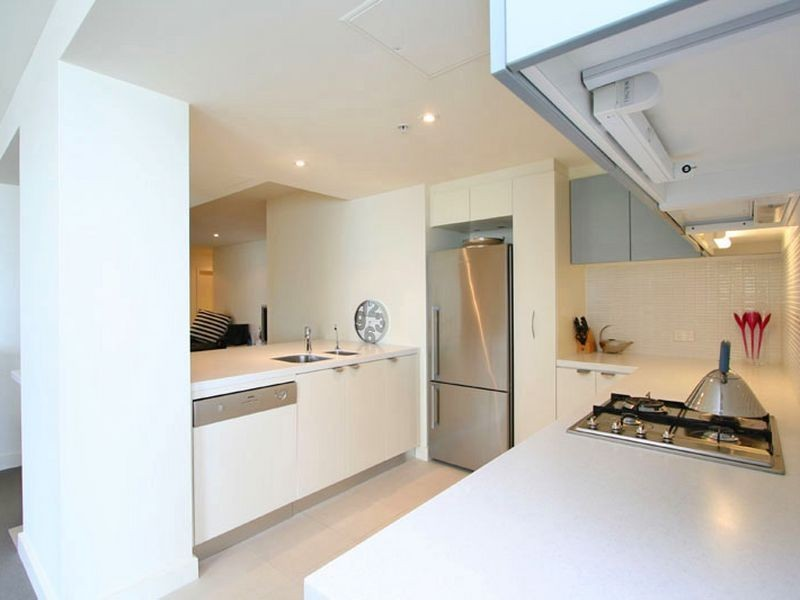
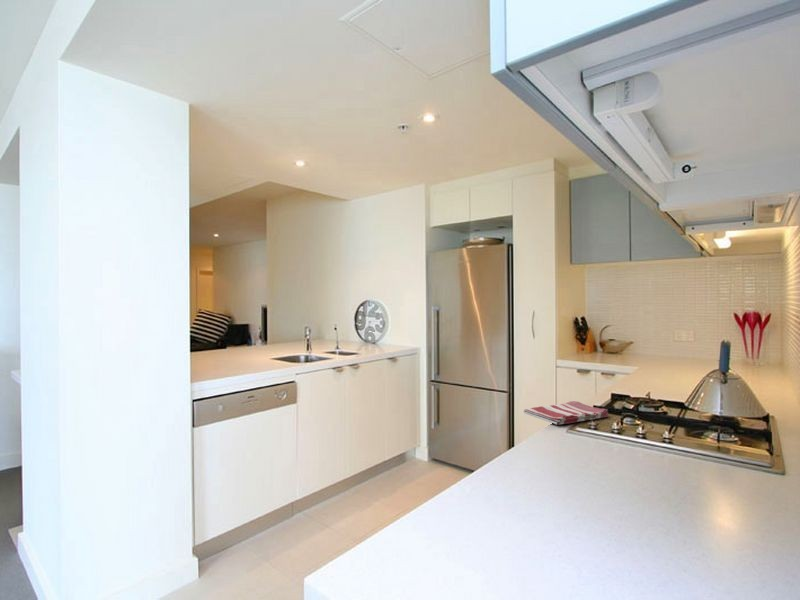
+ dish towel [523,400,610,426]
